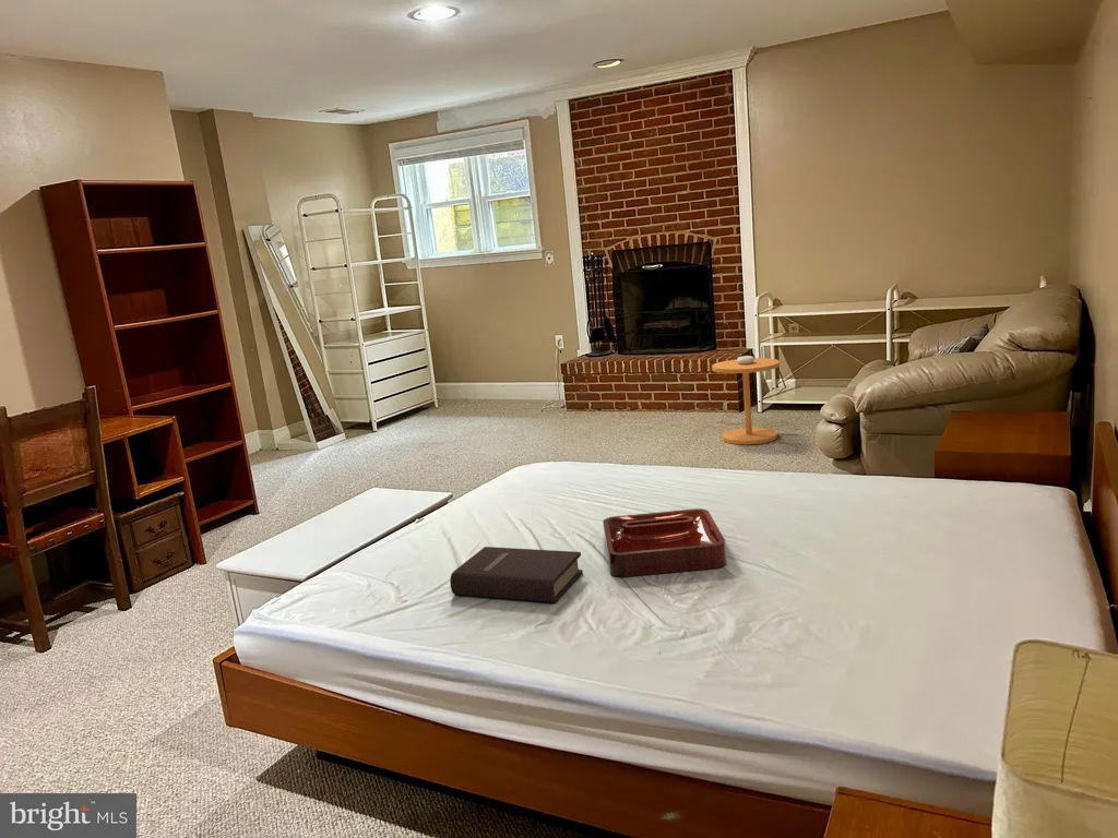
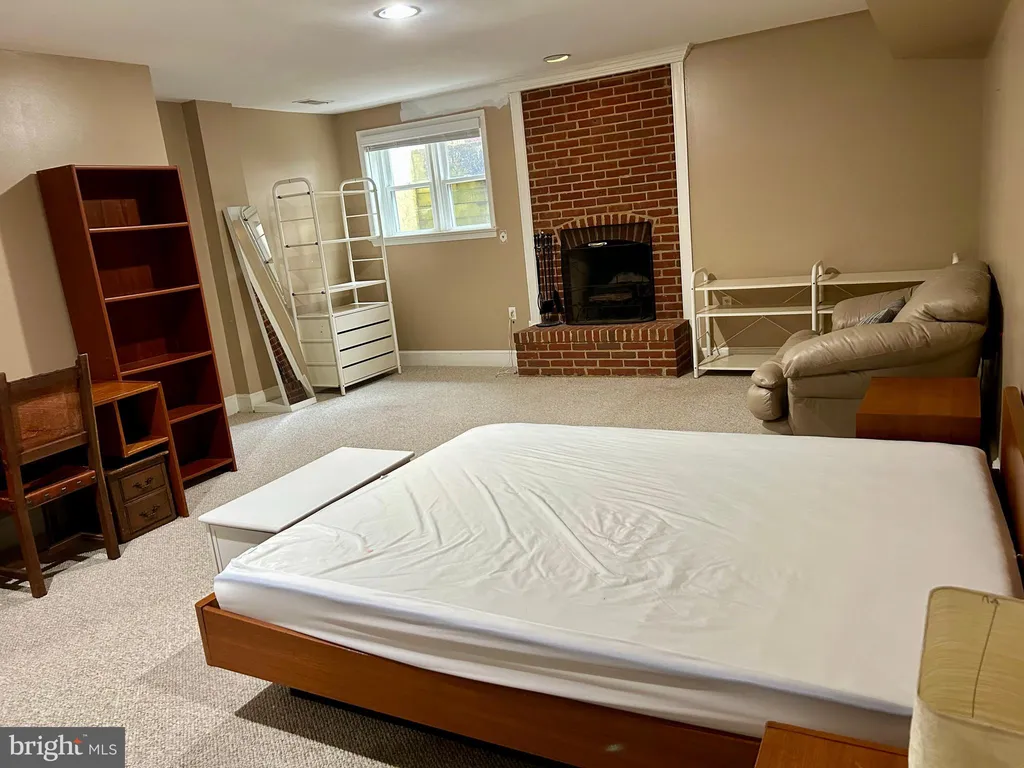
- book [449,546,584,603]
- decorative tray [602,507,727,578]
- side table [711,355,781,445]
